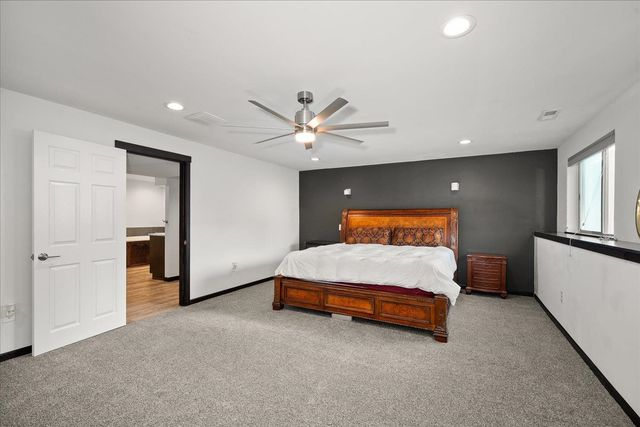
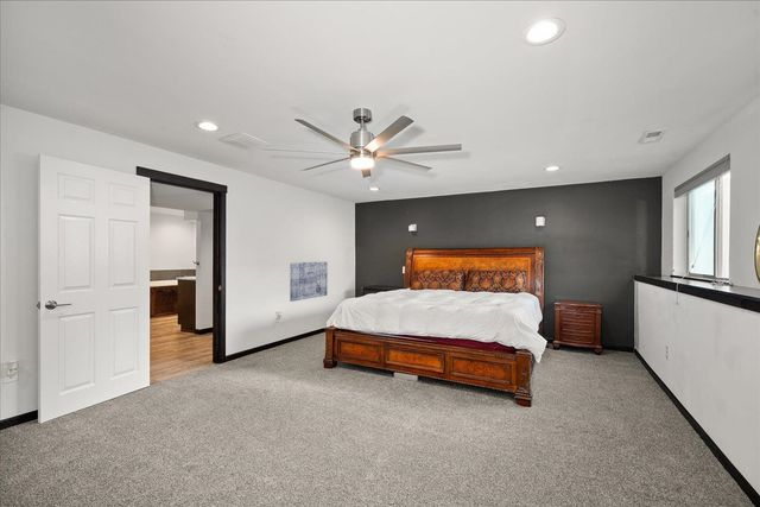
+ wall art [289,261,329,303]
